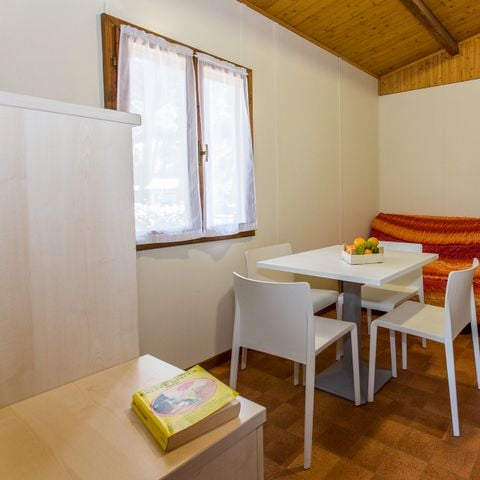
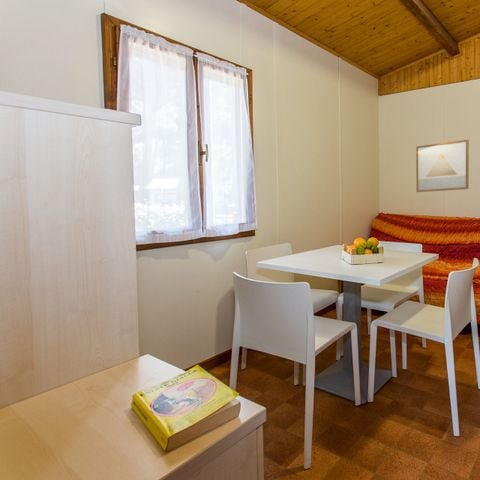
+ wall art [415,139,470,193]
